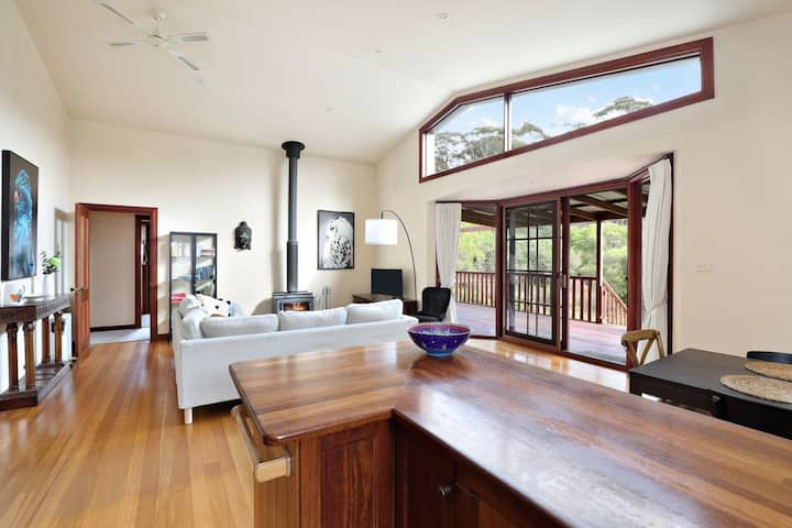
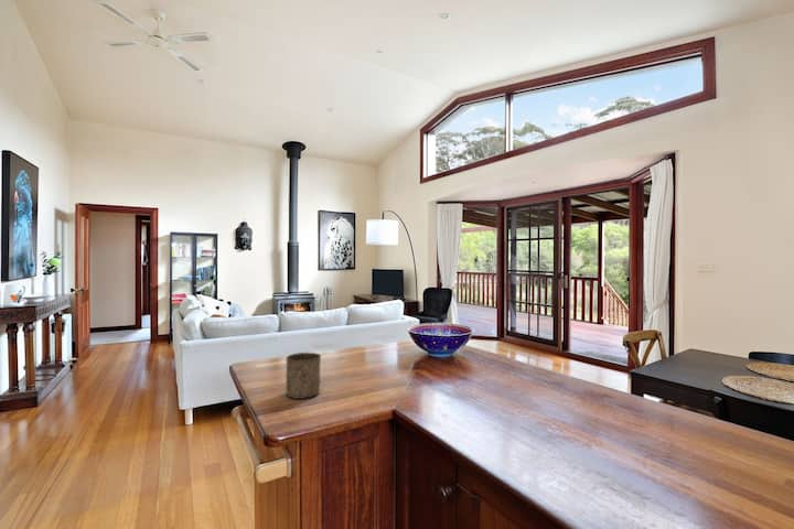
+ cup [286,352,322,400]
